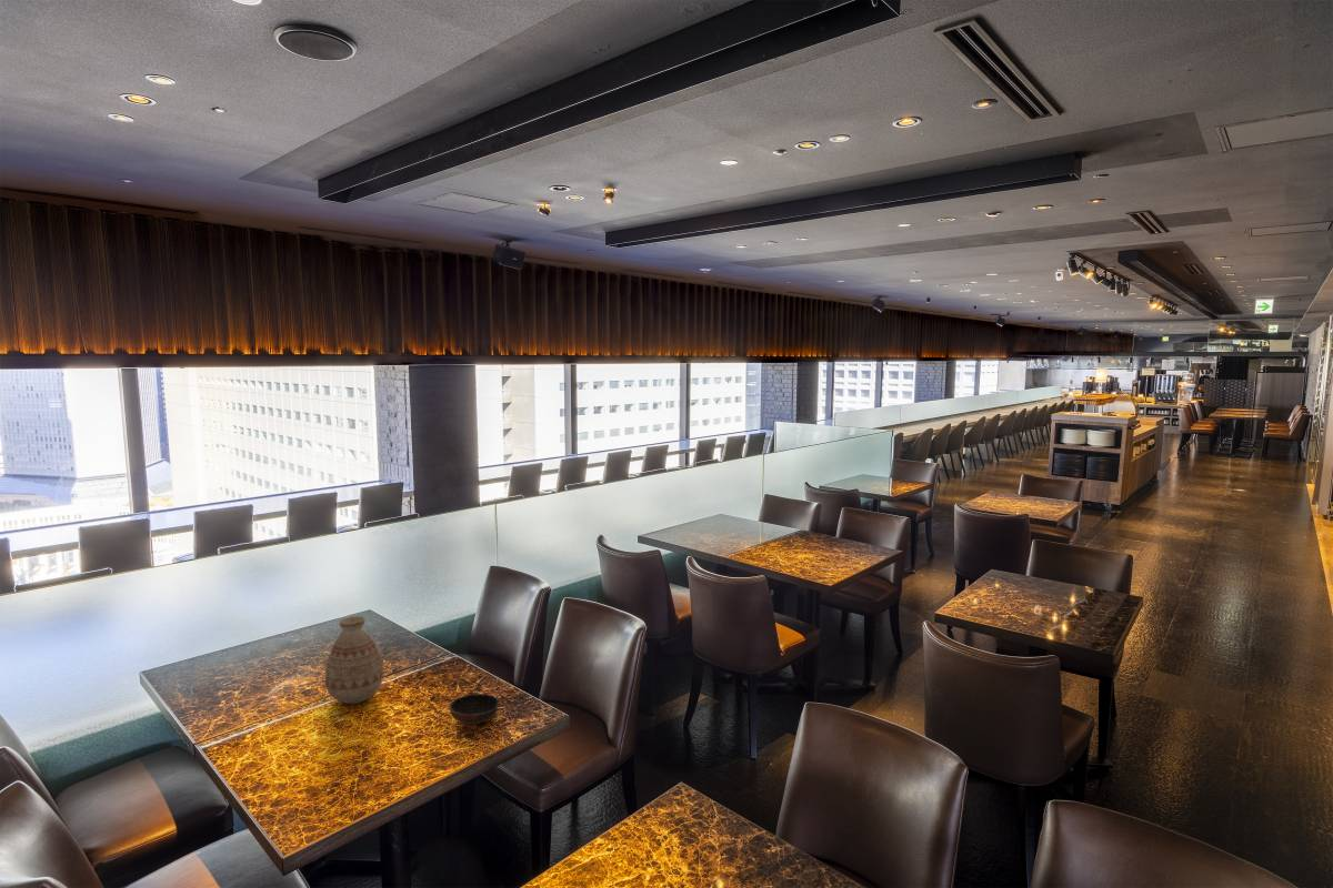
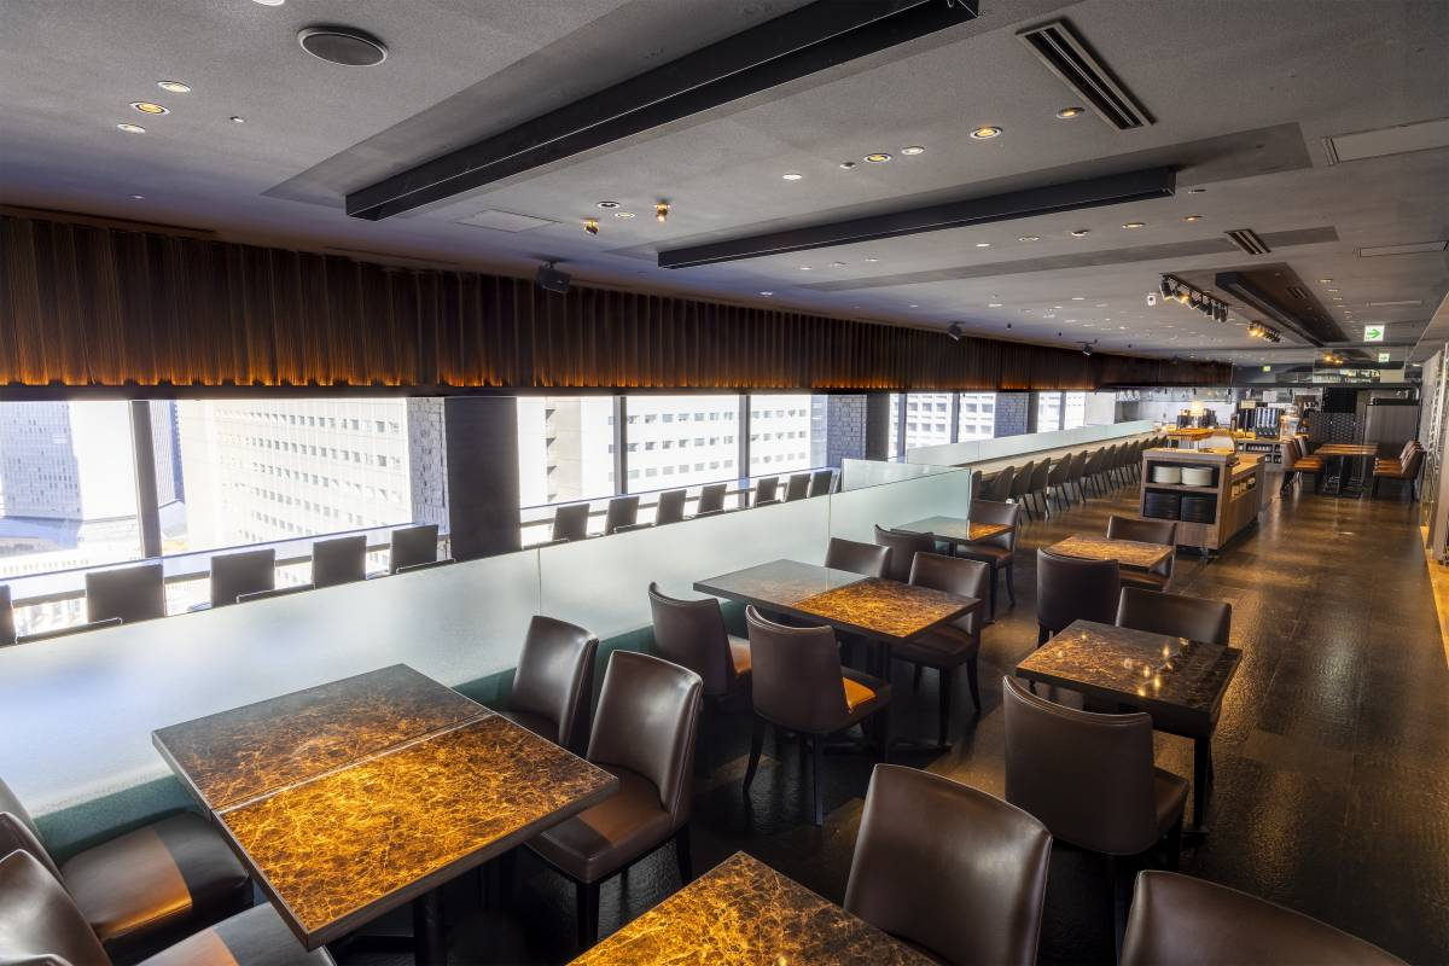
- vase [324,615,384,705]
- bowl [448,693,501,726]
